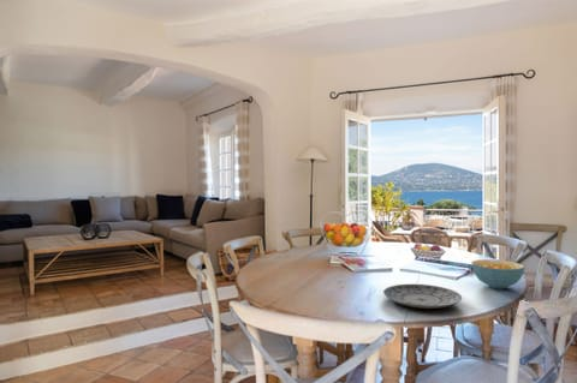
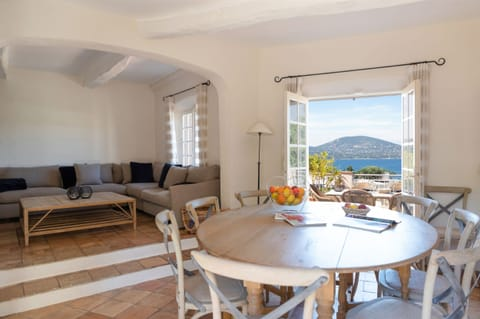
- plate [382,283,463,310]
- cereal bowl [470,258,525,289]
